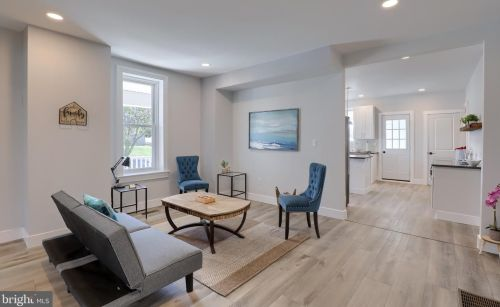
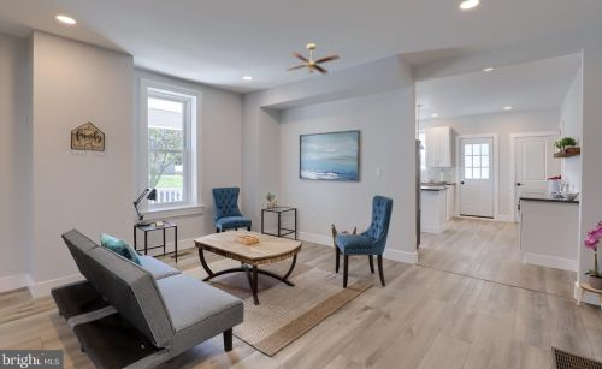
+ ceiling fan [285,42,341,75]
